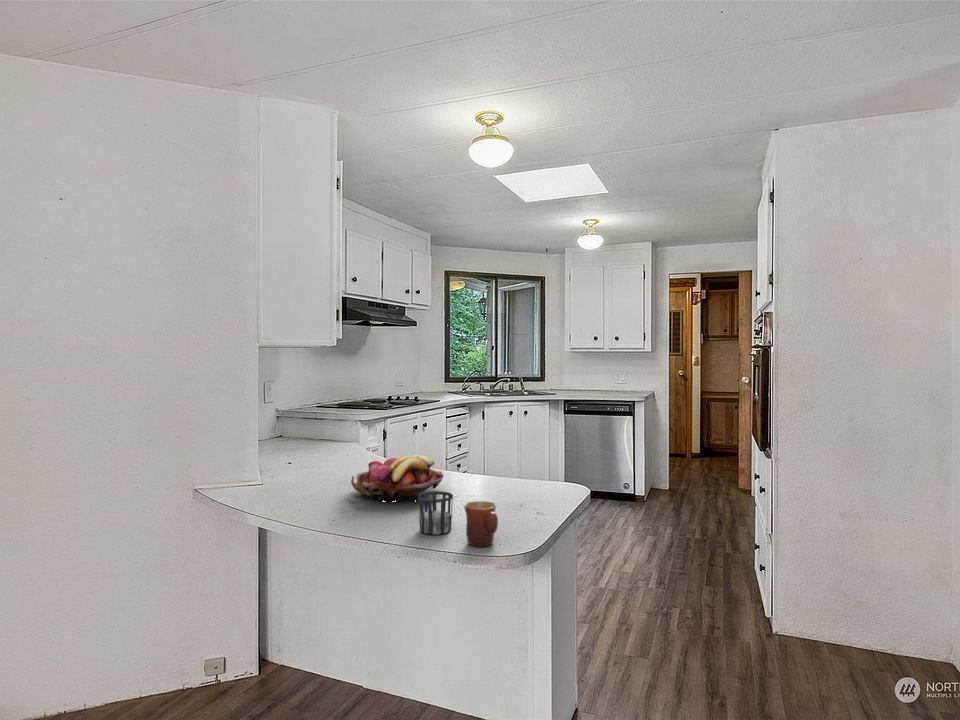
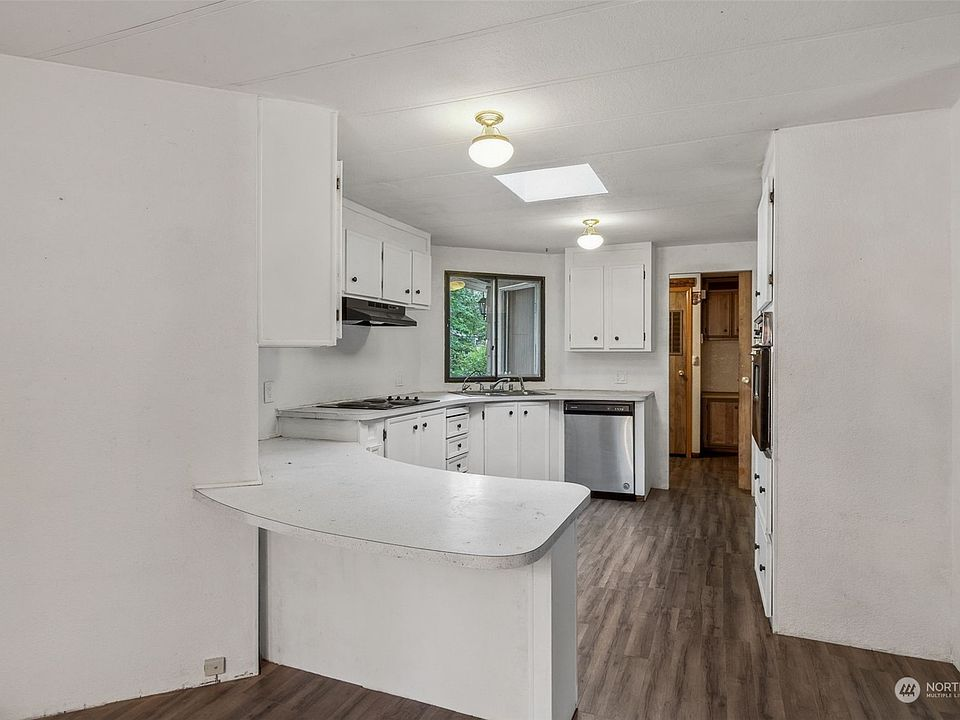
- cup [417,490,454,536]
- mug [463,500,499,548]
- fruit basket [350,454,444,503]
